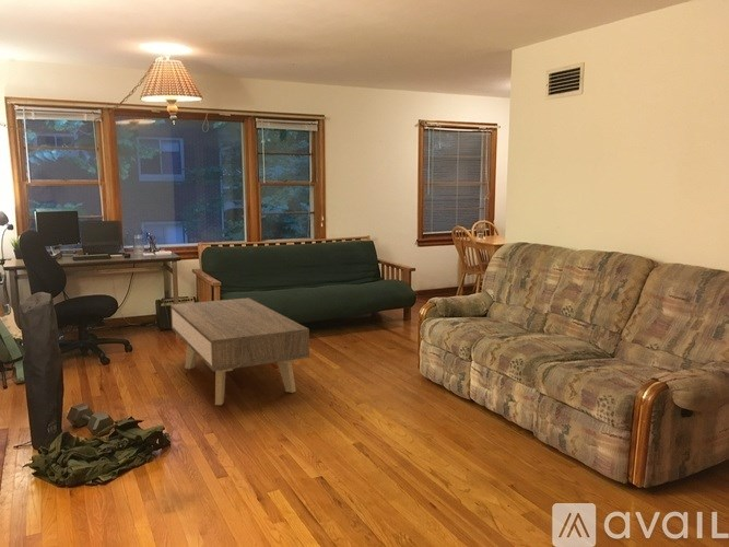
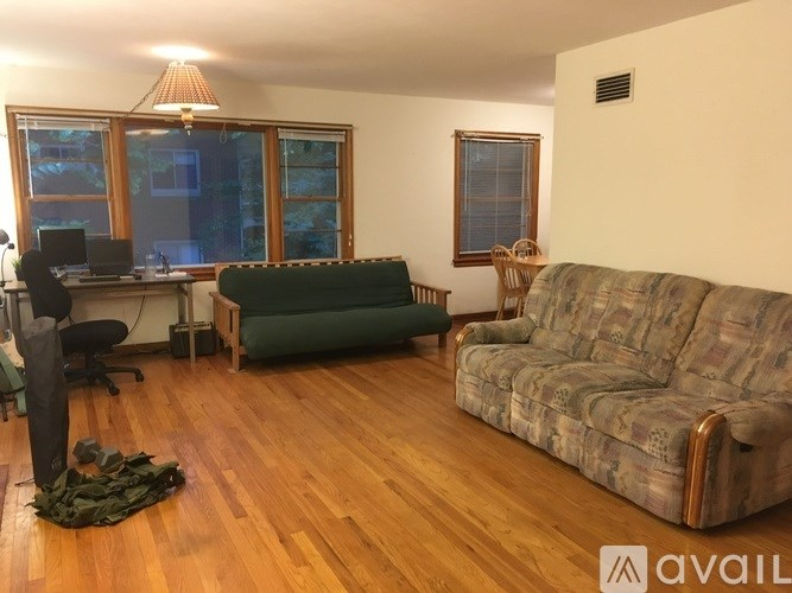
- coffee table [169,296,310,406]
